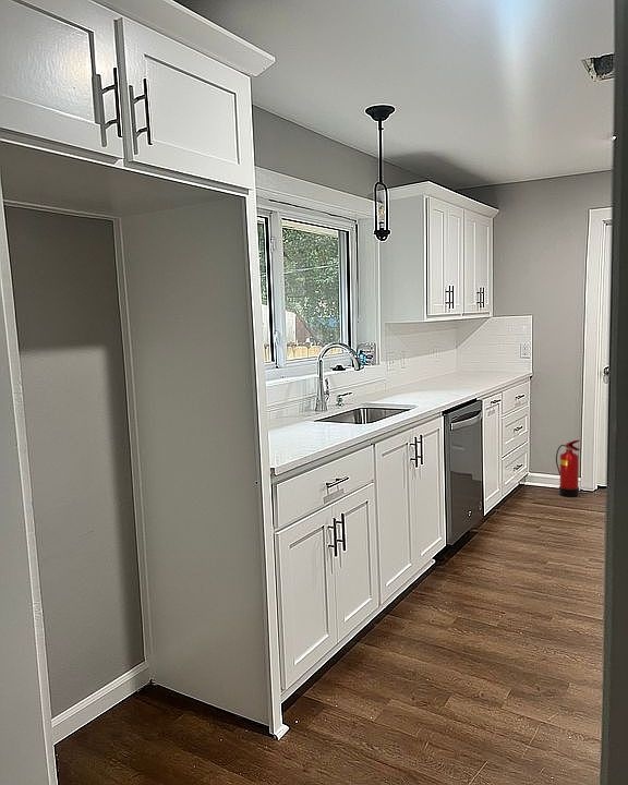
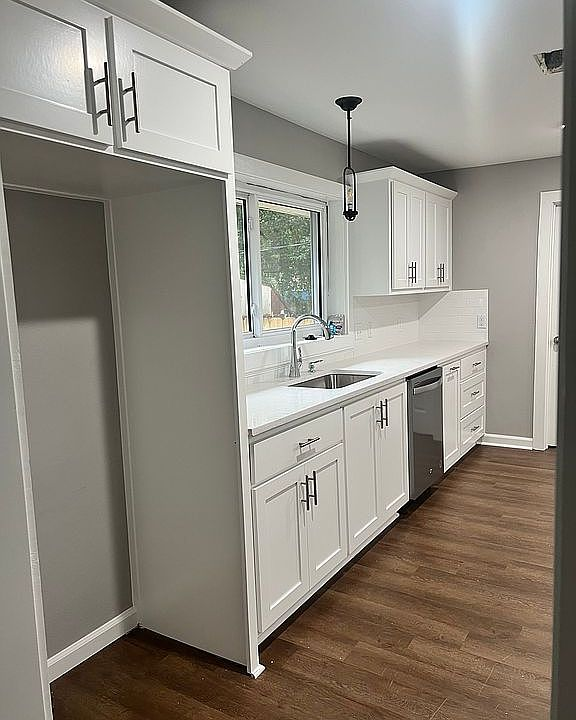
- fire extinguisher [555,439,581,498]
